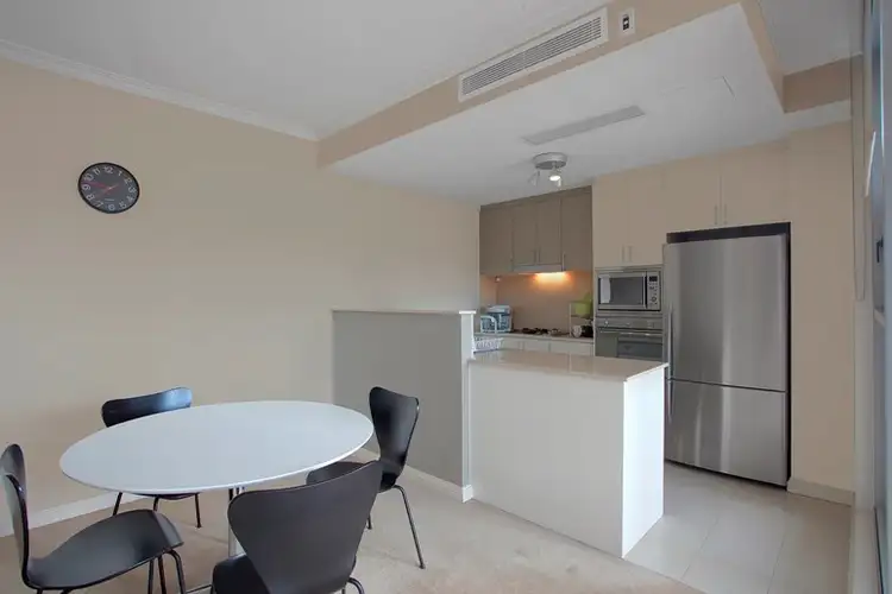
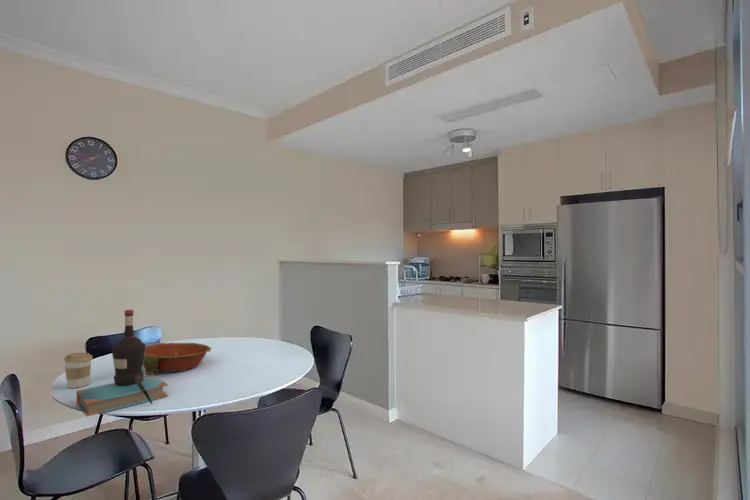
+ bowl [143,341,212,376]
+ coffee cup [63,352,94,389]
+ bottle [76,309,169,418]
